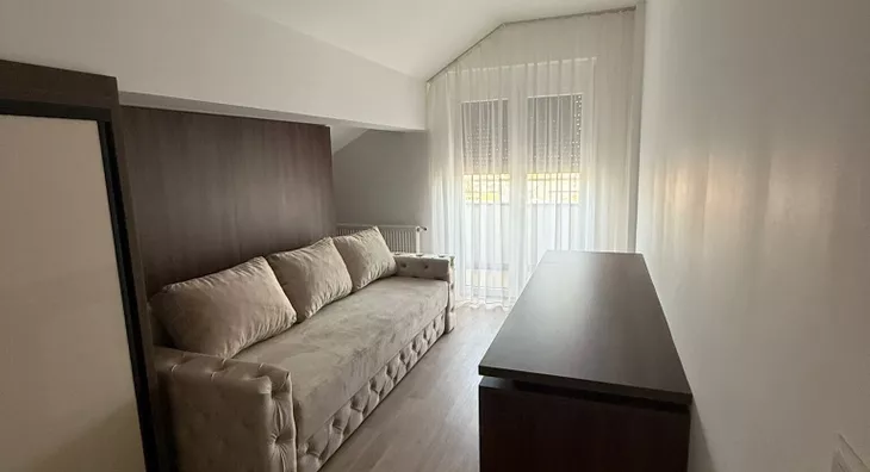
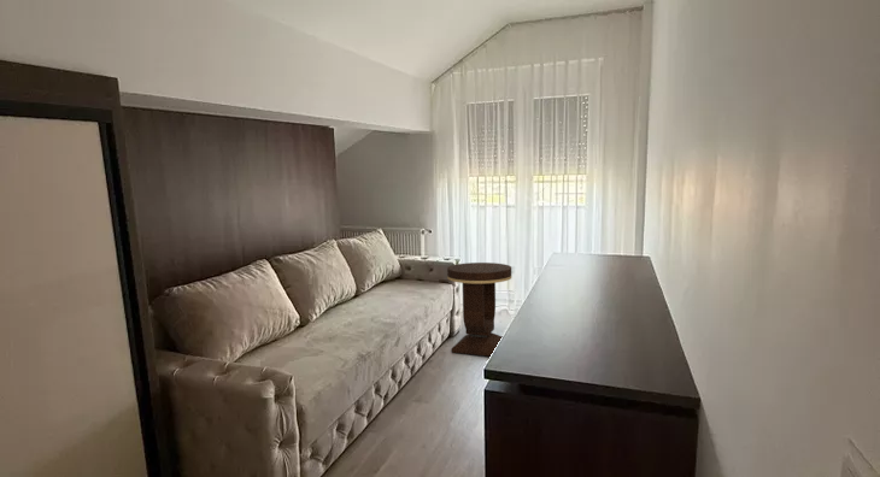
+ side table [446,261,512,358]
